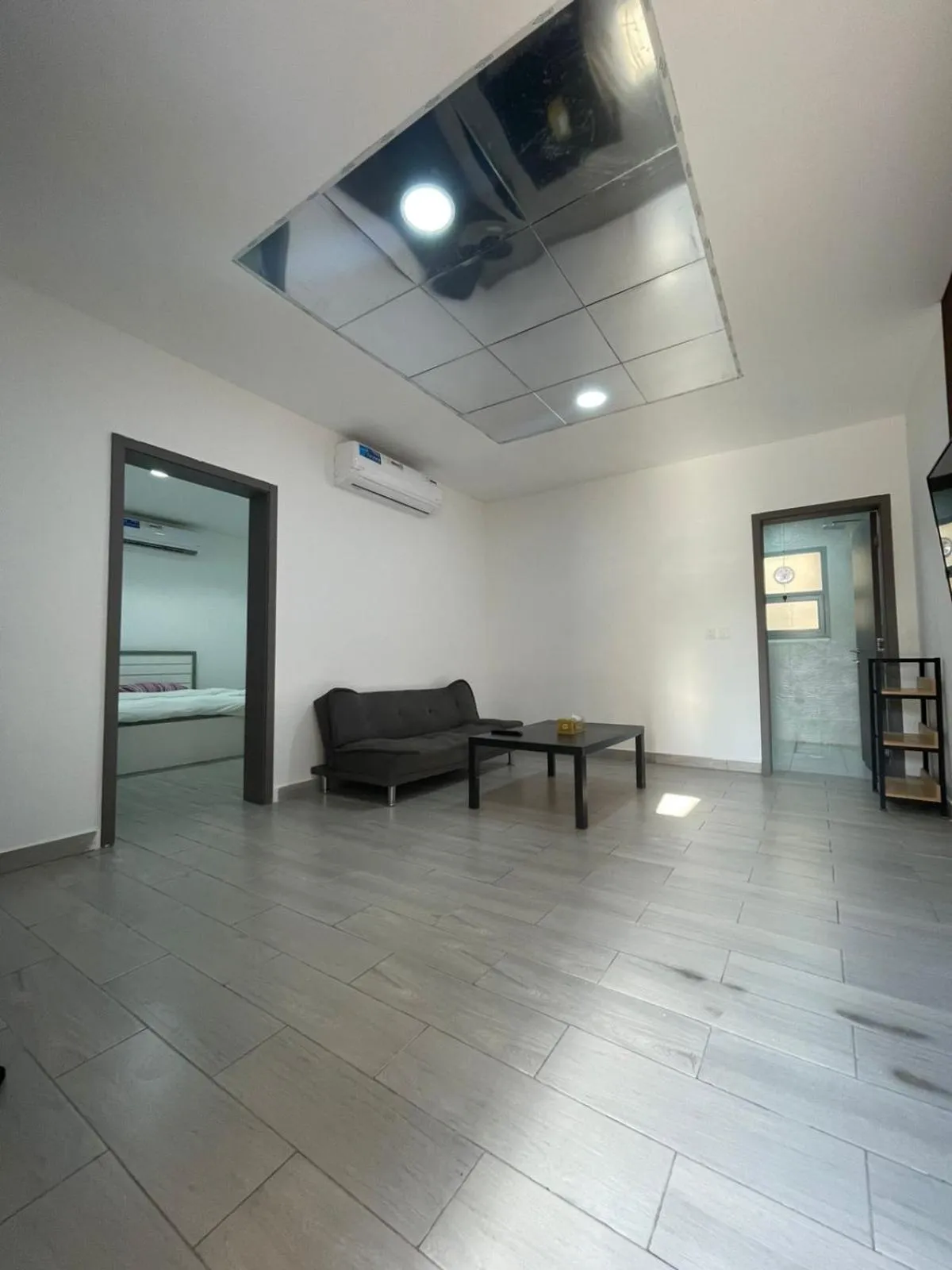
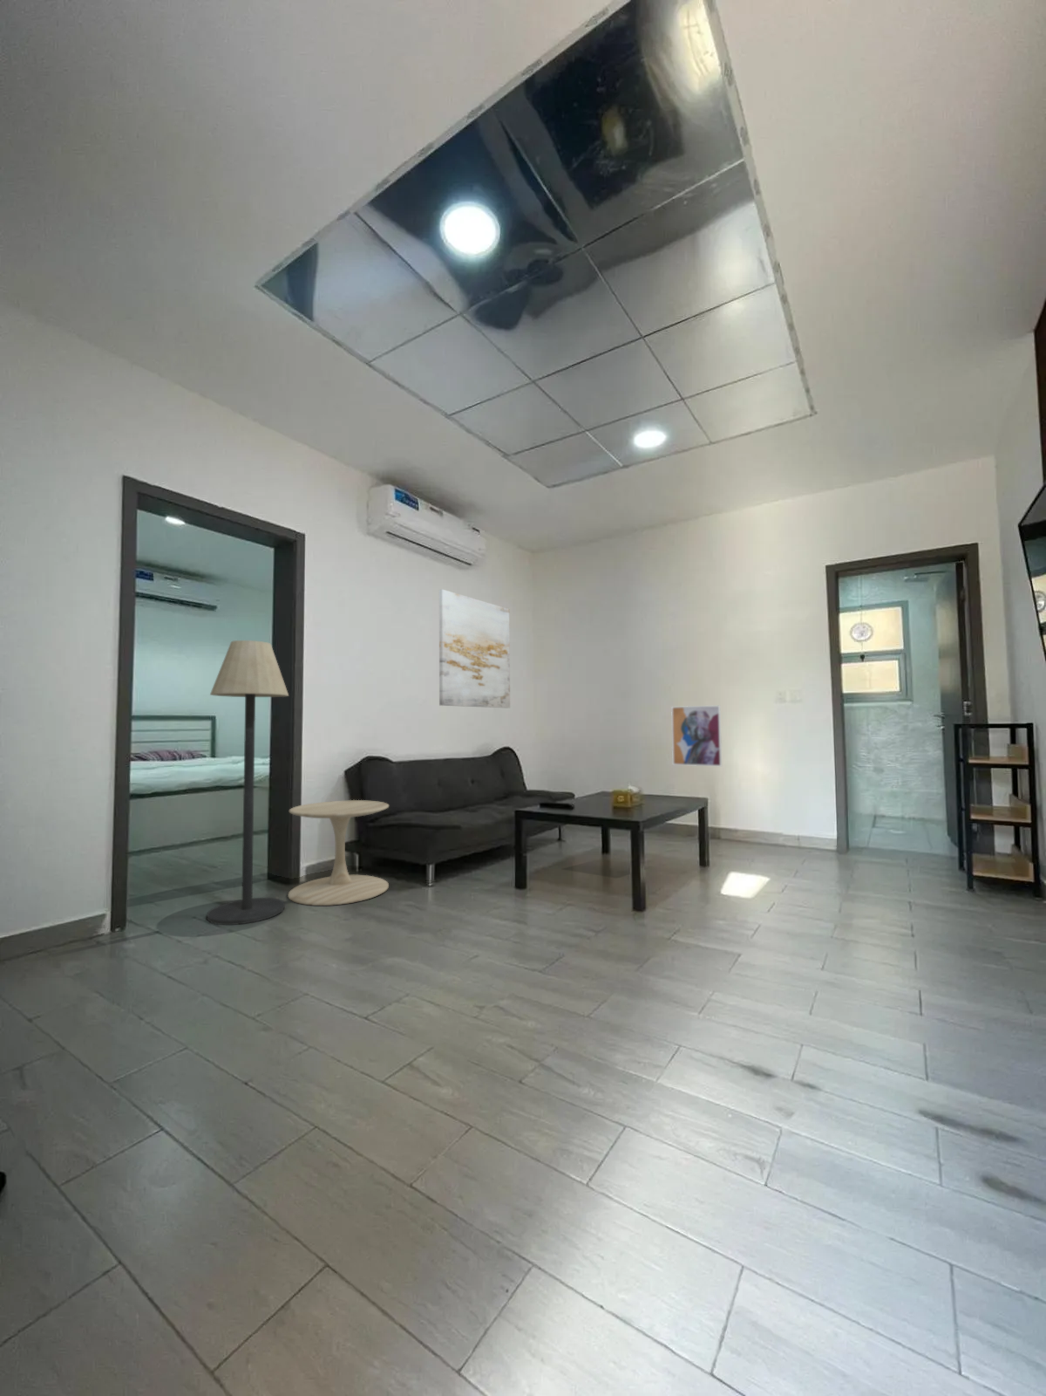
+ wall art [670,705,723,767]
+ side table [287,799,390,907]
+ floor lamp [207,640,289,926]
+ wall art [438,588,511,709]
